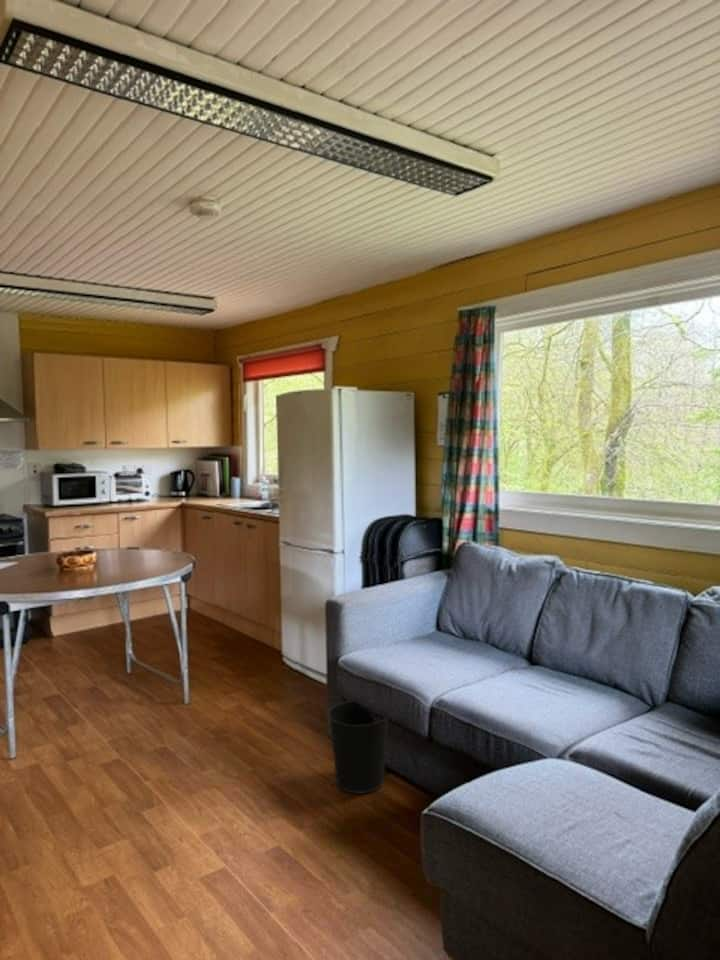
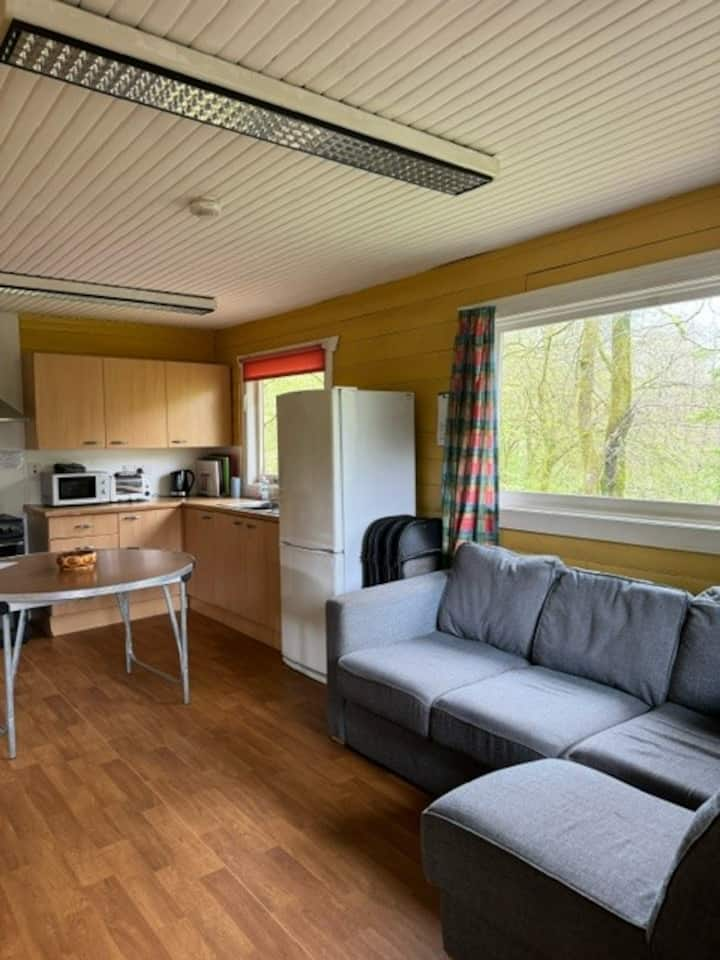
- wastebasket [327,699,389,795]
